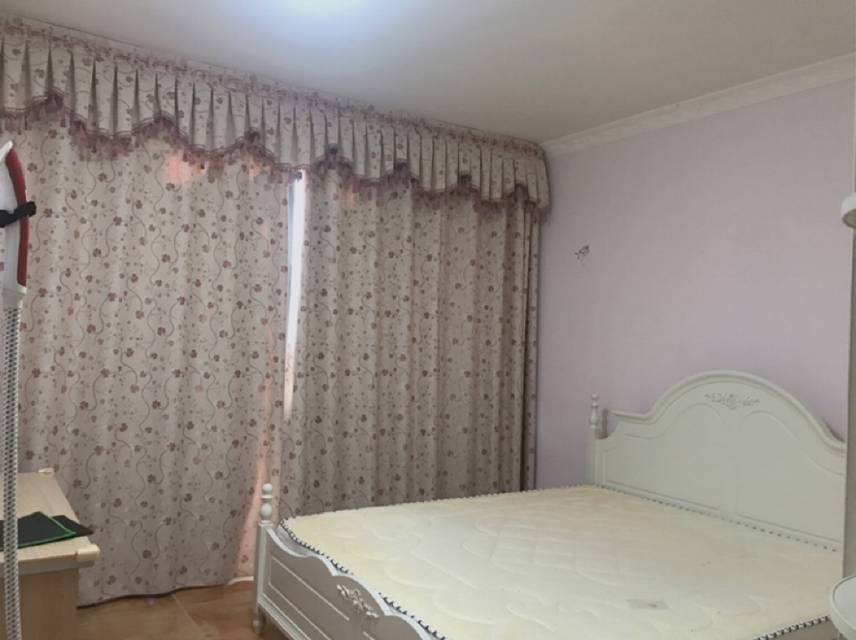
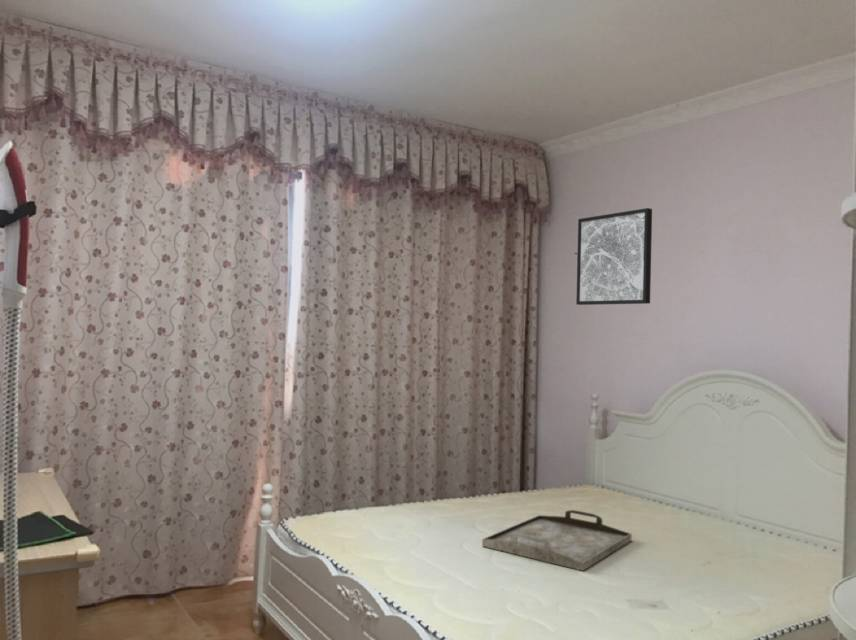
+ wall art [575,207,653,306]
+ serving tray [481,509,633,572]
